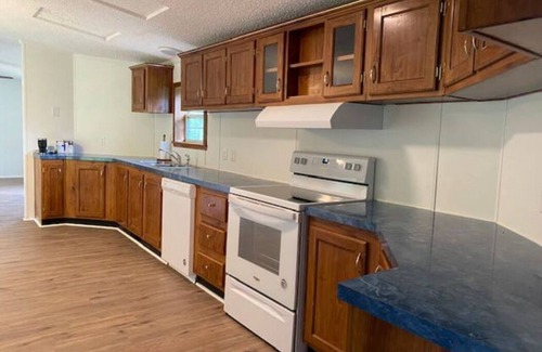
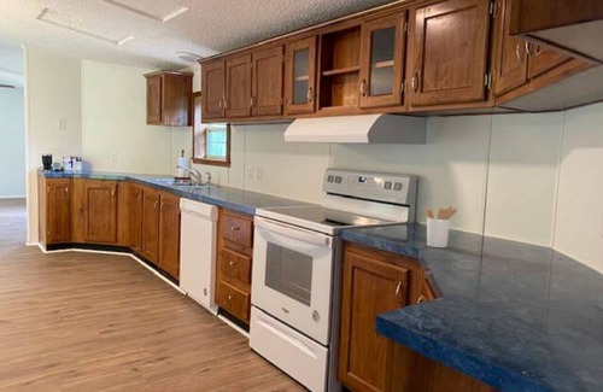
+ utensil holder [423,204,458,248]
